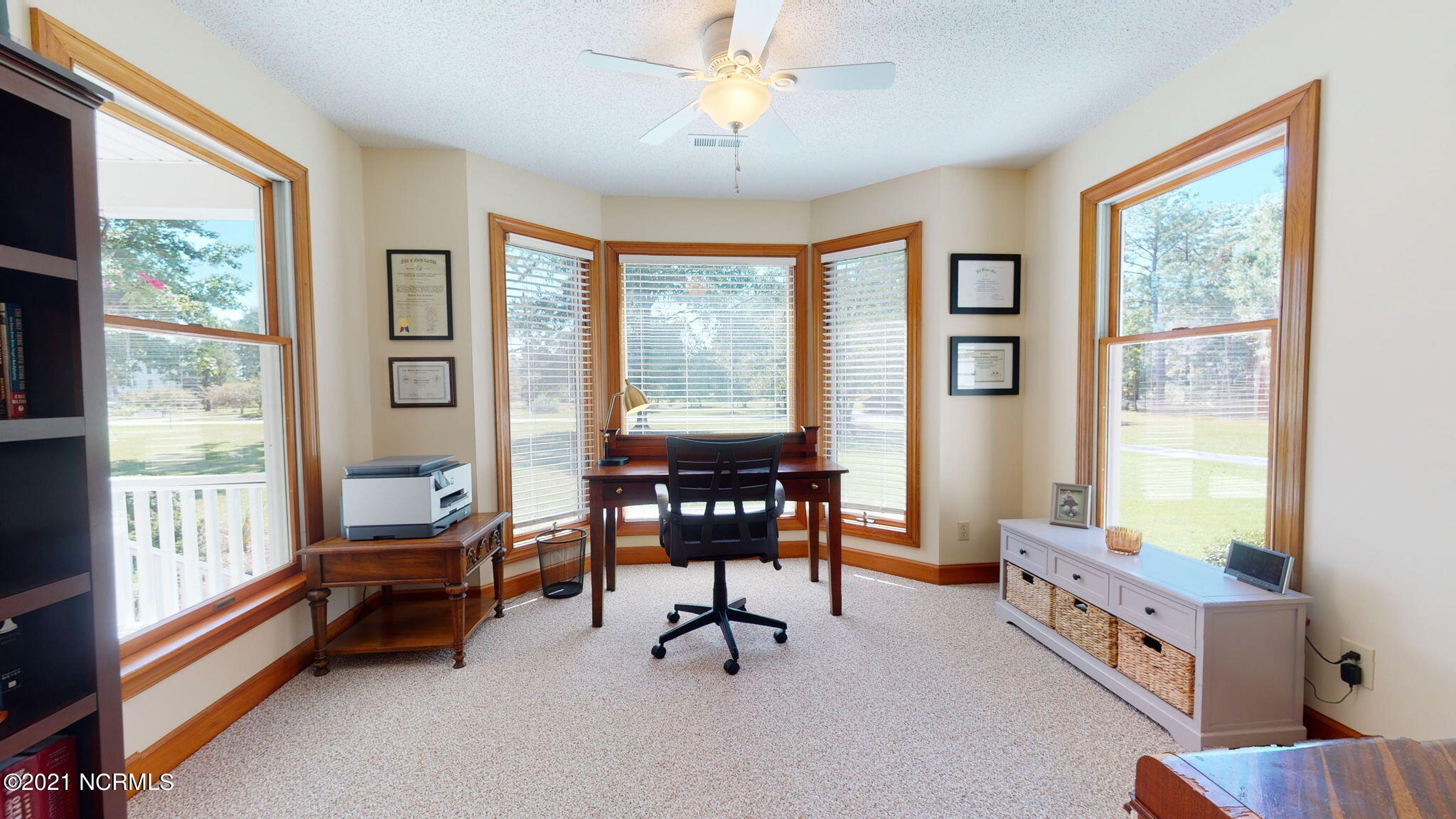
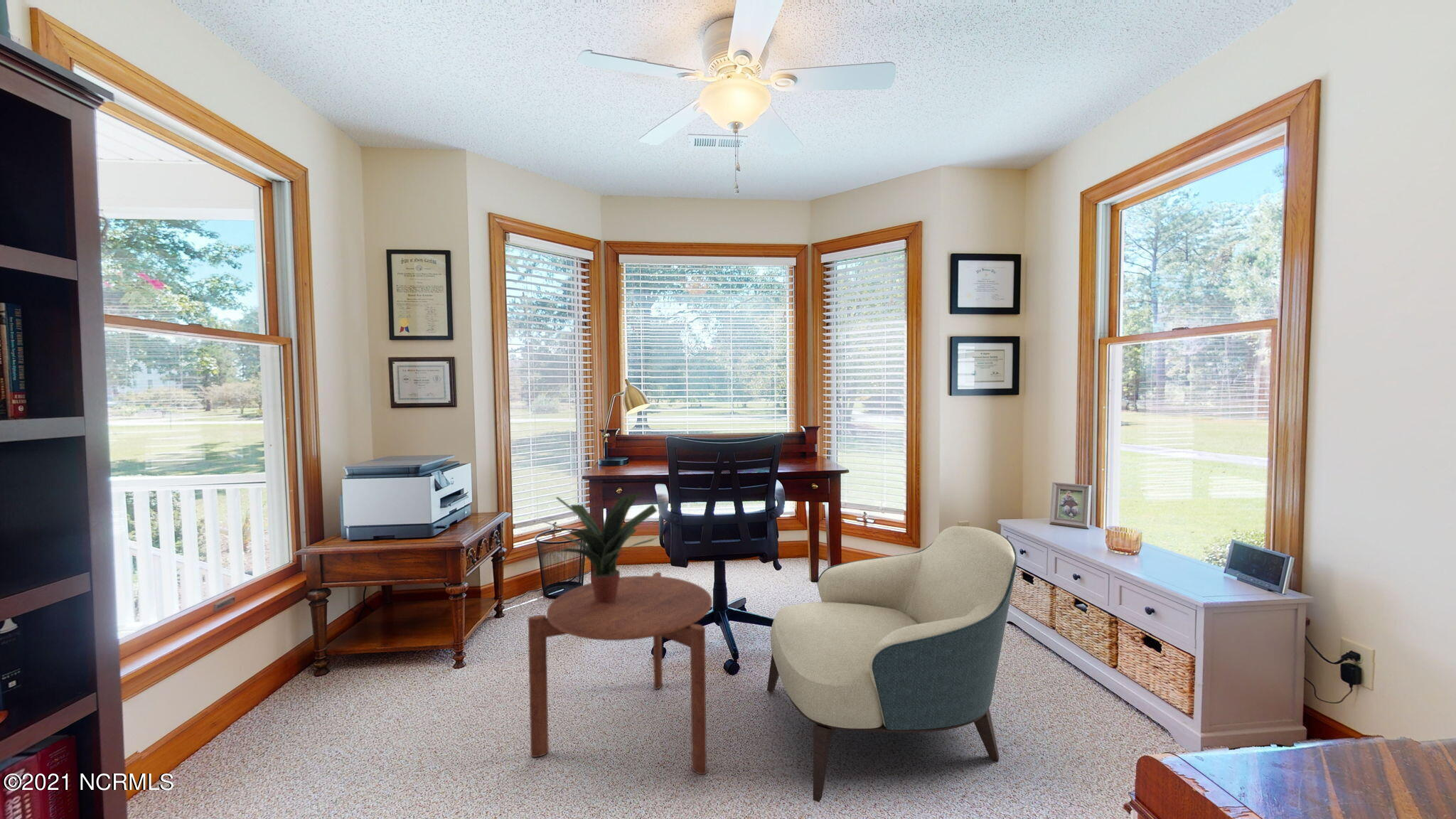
+ armchair [766,525,1018,803]
+ side table [528,572,713,775]
+ potted plant [543,491,658,603]
